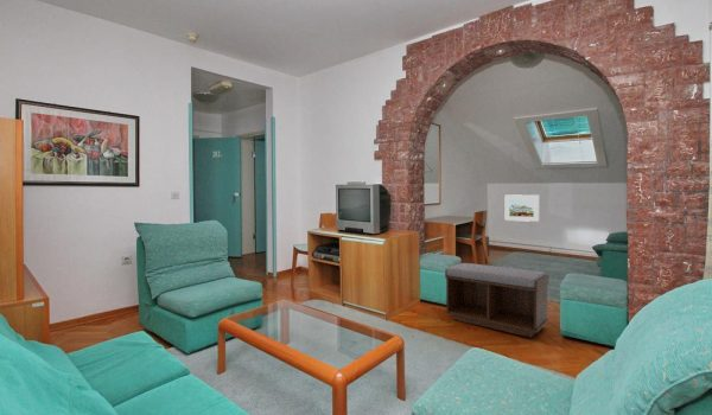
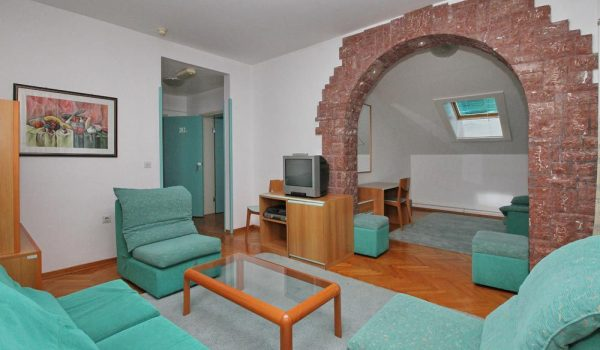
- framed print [504,193,540,223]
- bench [444,262,549,338]
